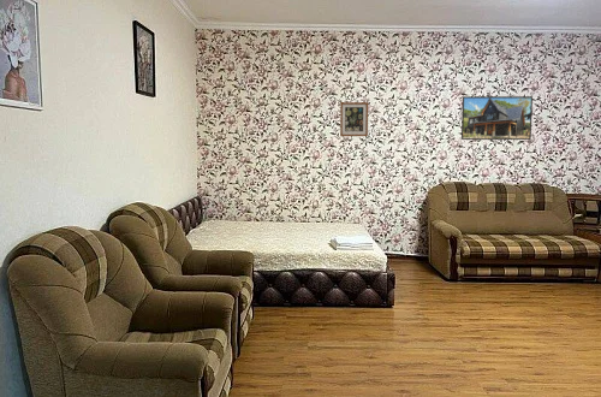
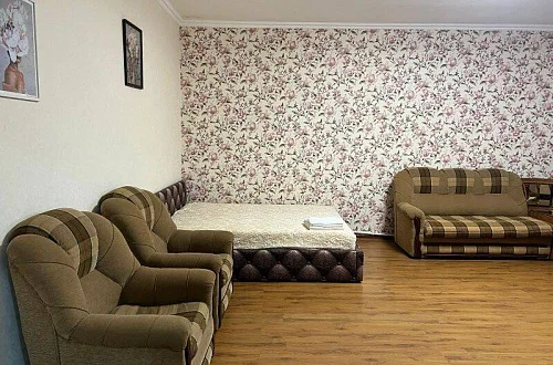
- wall art [339,101,369,137]
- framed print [460,95,534,141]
